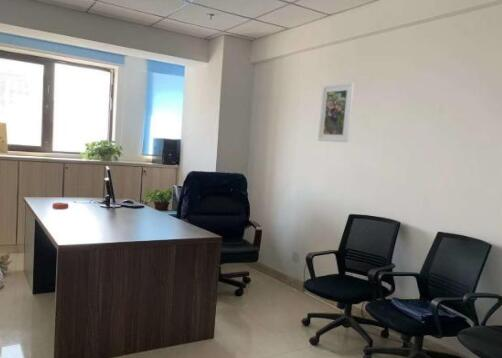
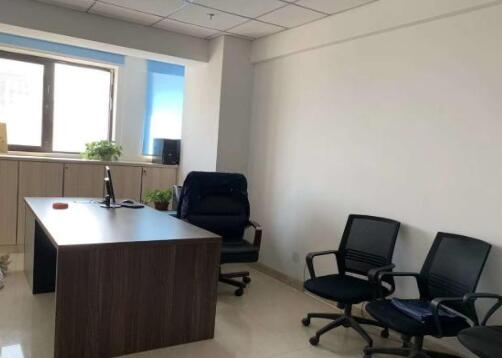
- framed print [317,81,355,143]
